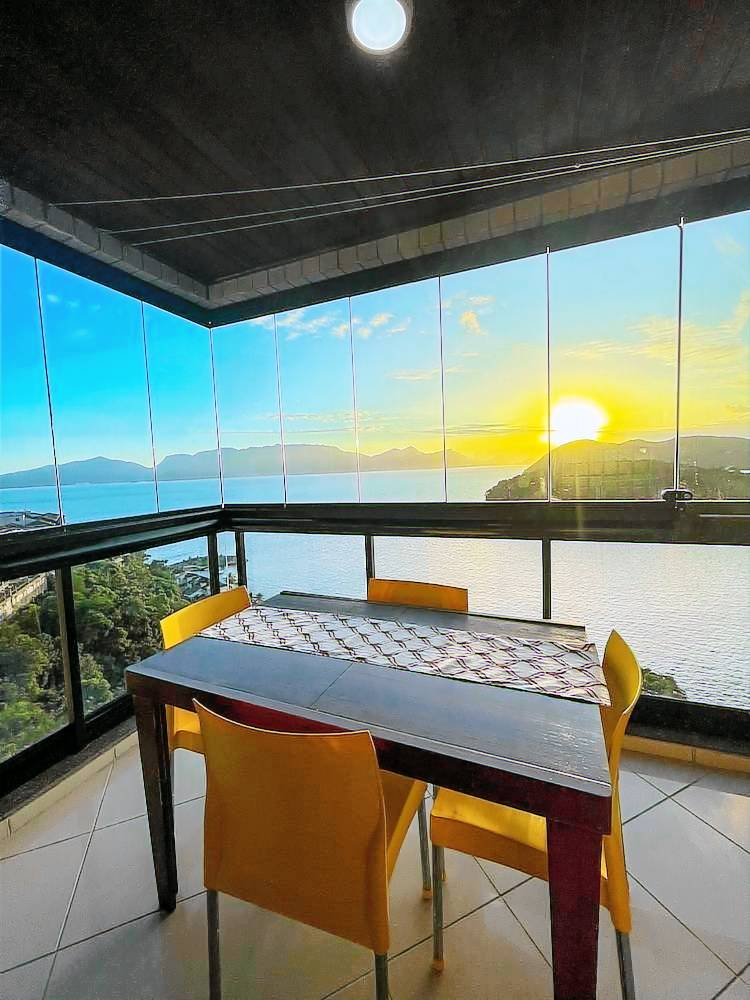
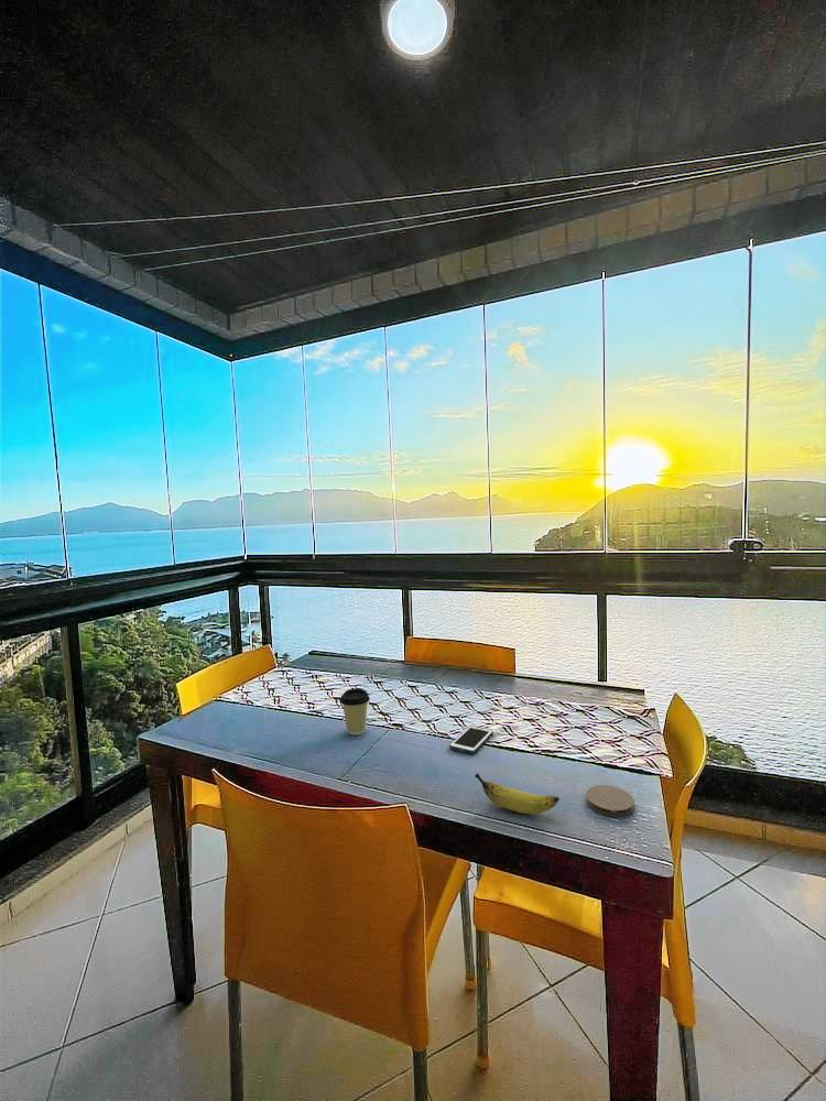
+ coaster [585,784,634,818]
+ coffee cup [339,687,371,735]
+ banana [474,773,561,815]
+ cell phone [448,724,494,754]
